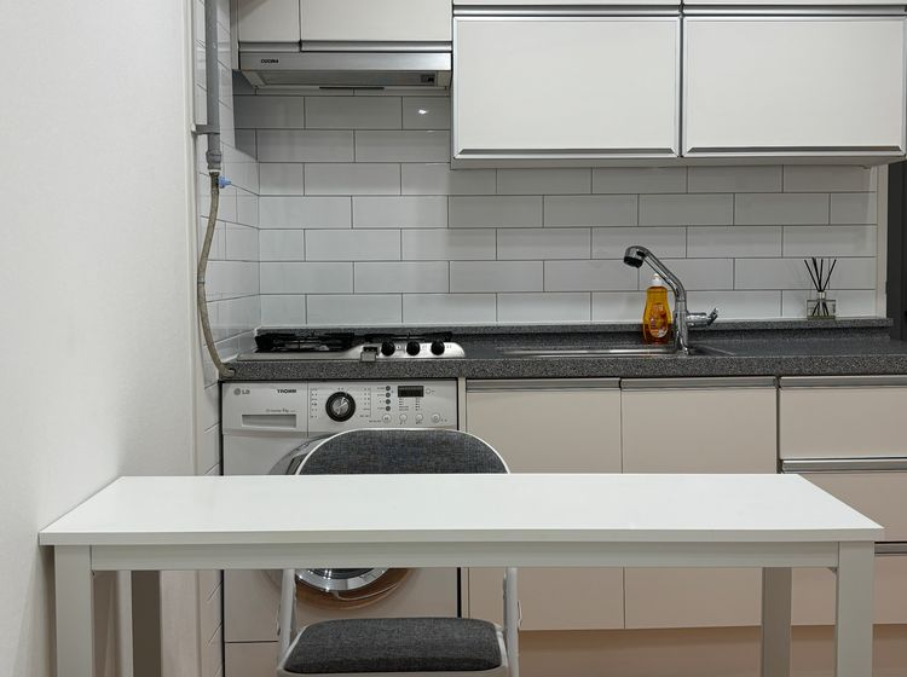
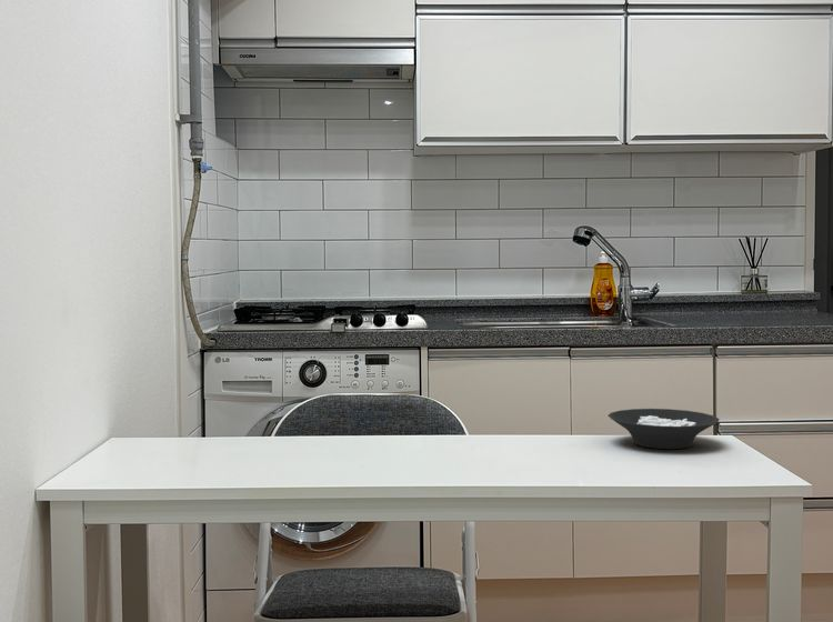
+ cereal bowl [608,408,721,450]
